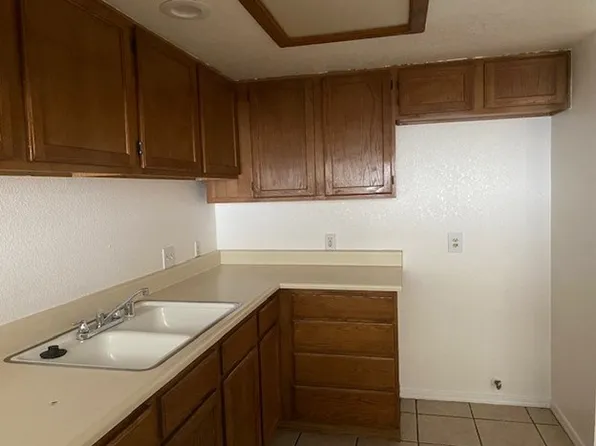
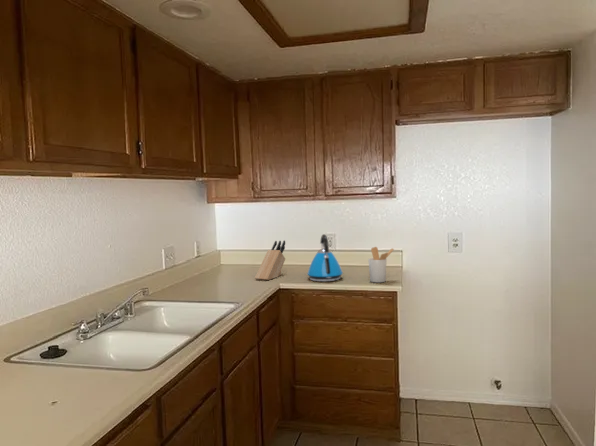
+ kettle [307,233,344,282]
+ knife block [254,239,286,281]
+ utensil holder [367,246,395,283]
